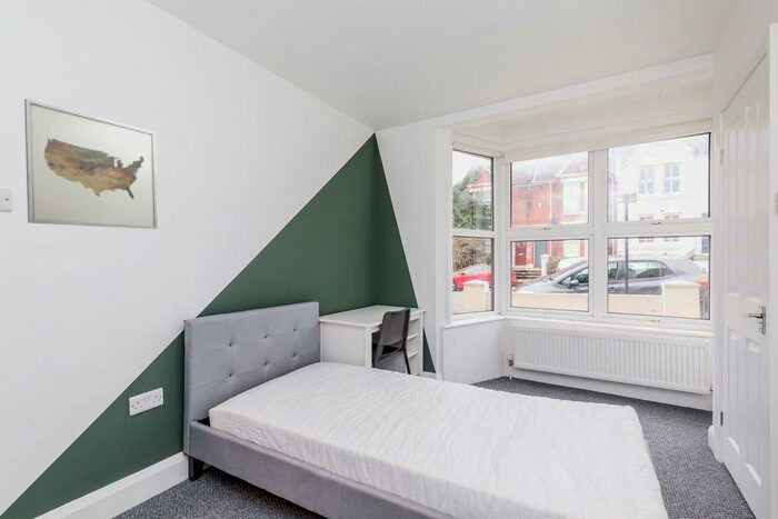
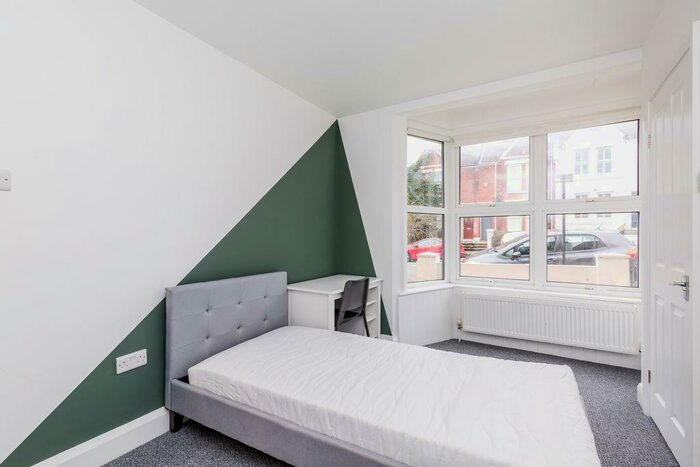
- wall art [23,98,159,230]
